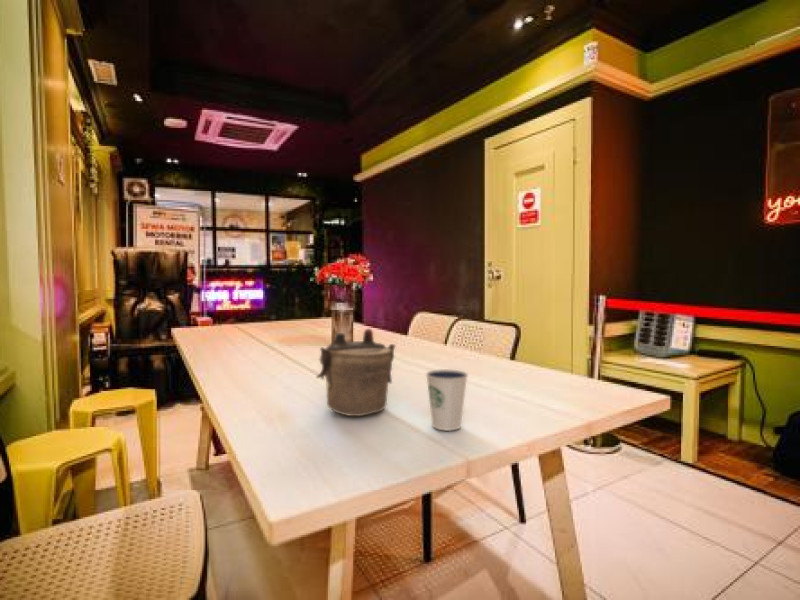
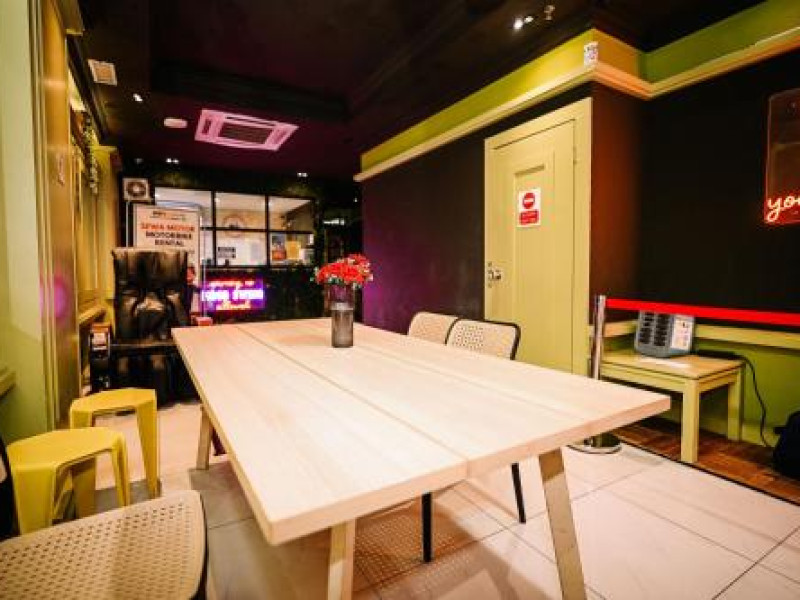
- dixie cup [425,368,469,432]
- teapot [316,328,397,417]
